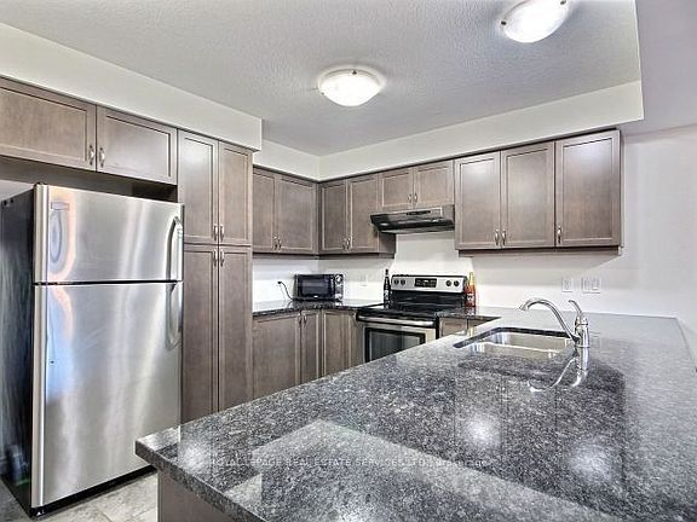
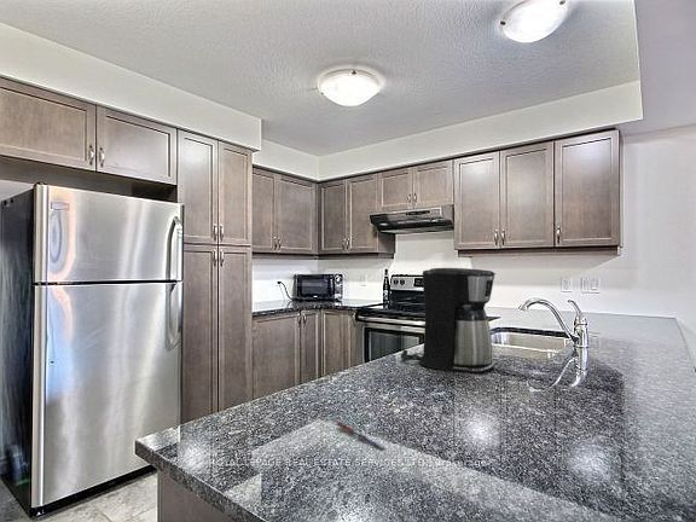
+ pen [336,420,385,451]
+ coffee maker [400,267,497,375]
